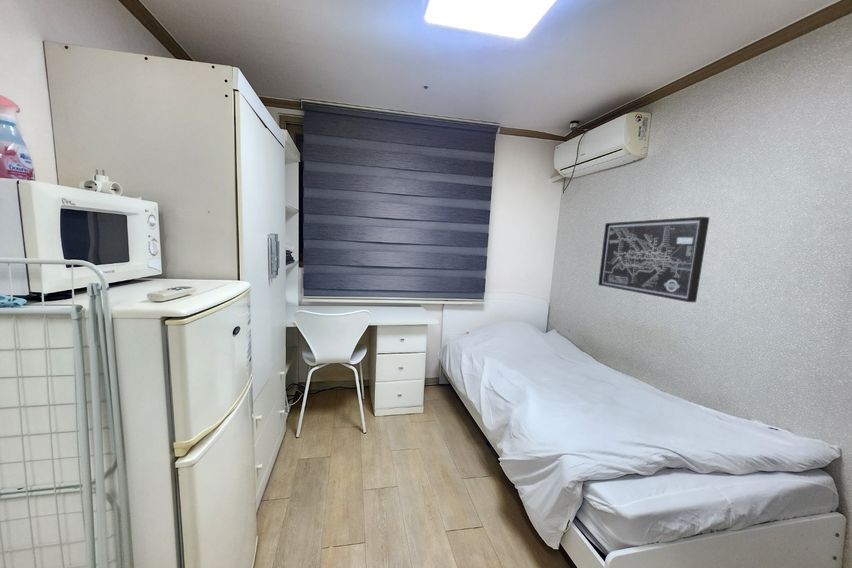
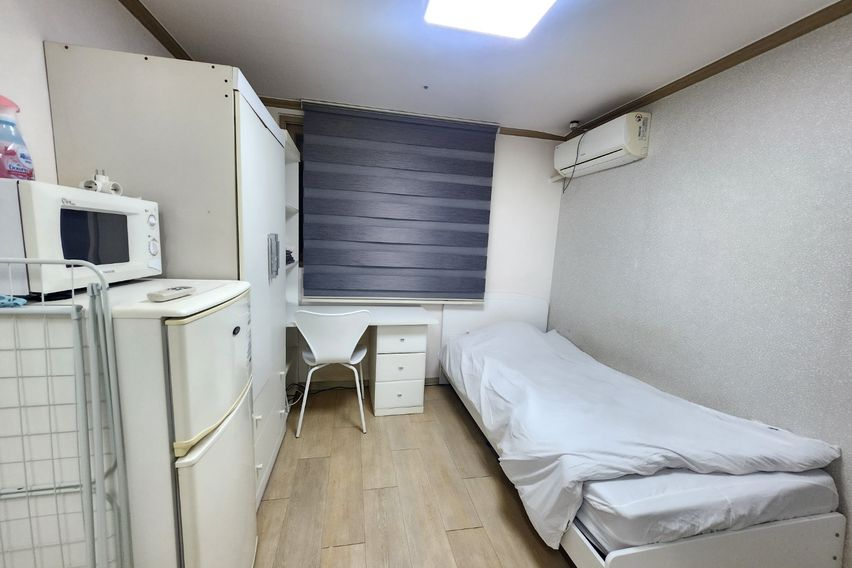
- wall art [597,216,710,303]
